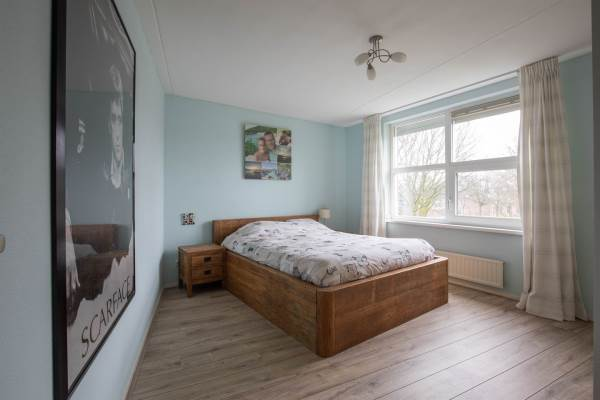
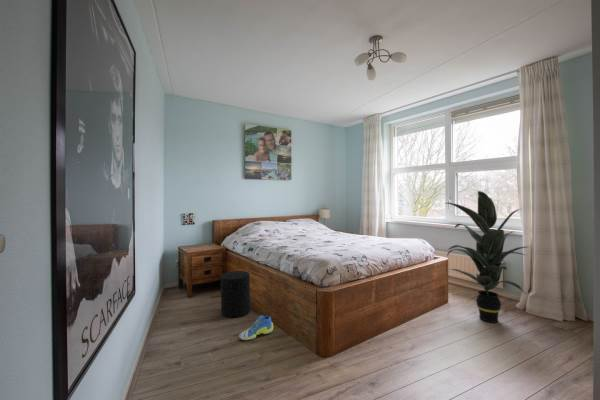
+ cylinder [219,270,251,319]
+ indoor plant [446,190,528,324]
+ sneaker [238,314,274,341]
